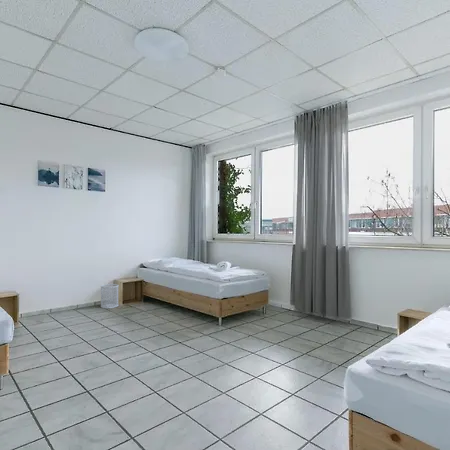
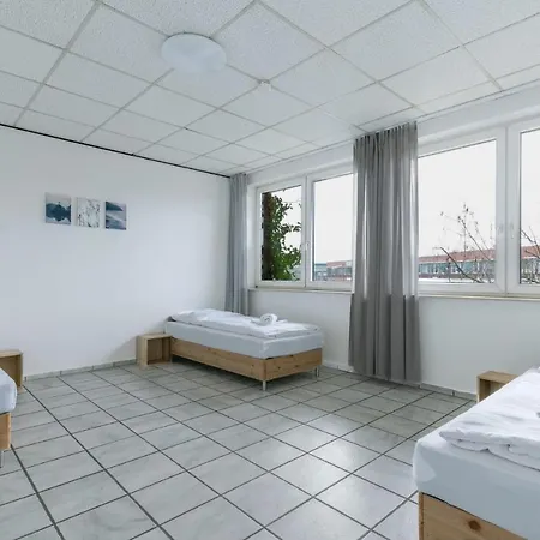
- wastebasket [100,283,120,309]
